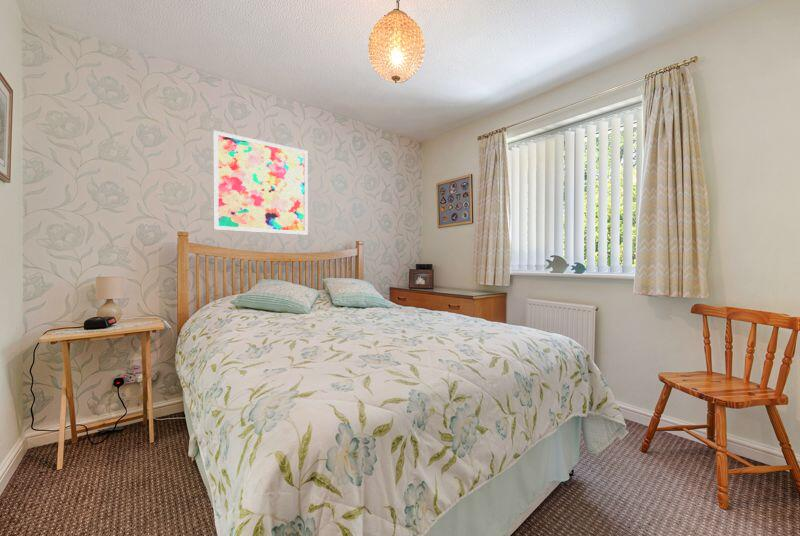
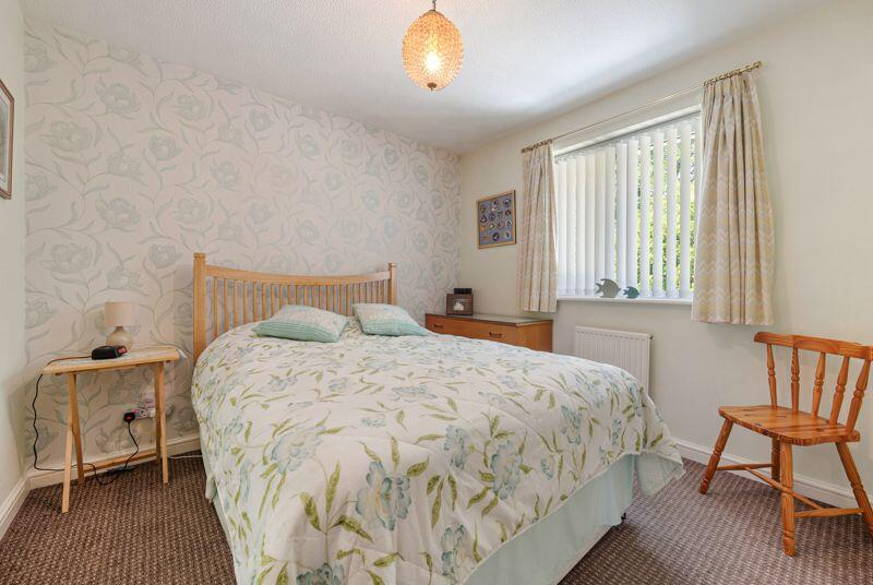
- wall art [212,130,309,236]
